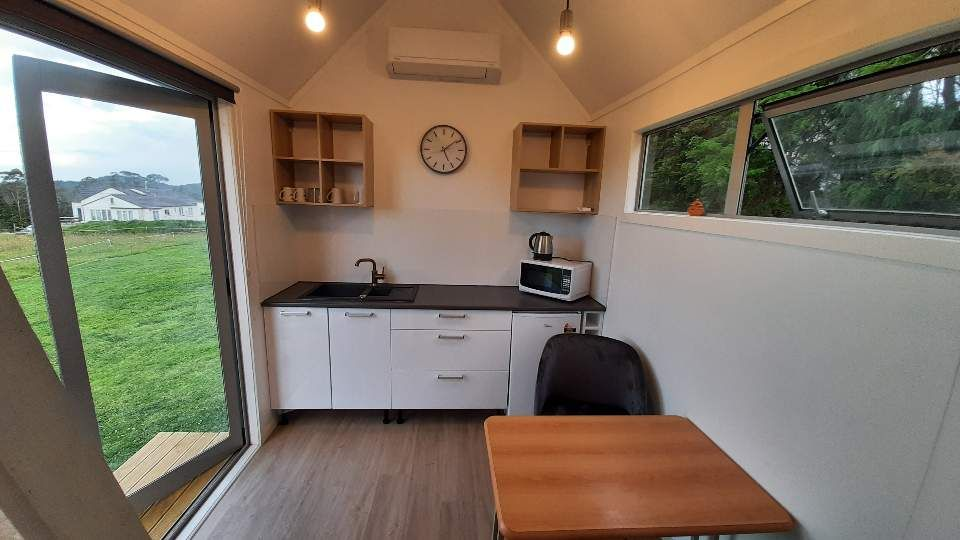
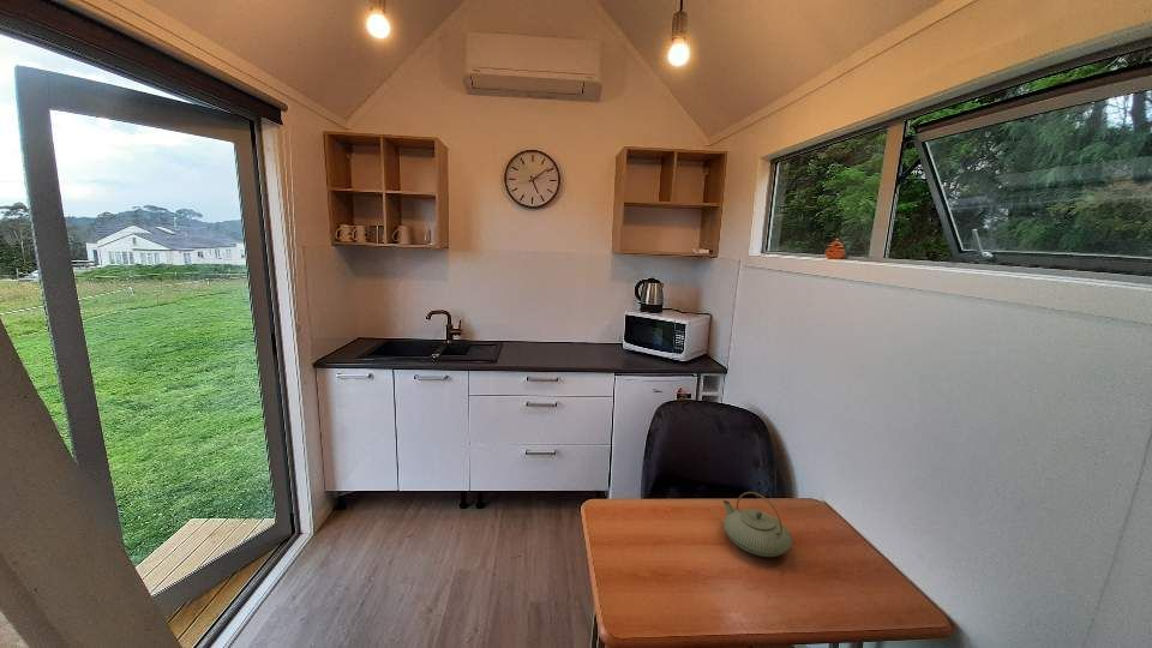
+ teapot [722,491,793,558]
